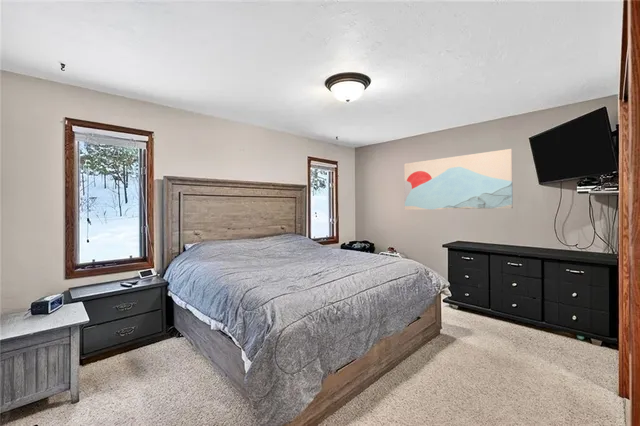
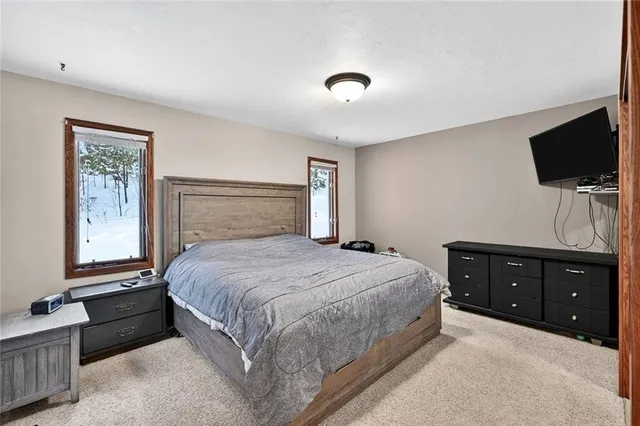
- wall art [403,148,514,211]
